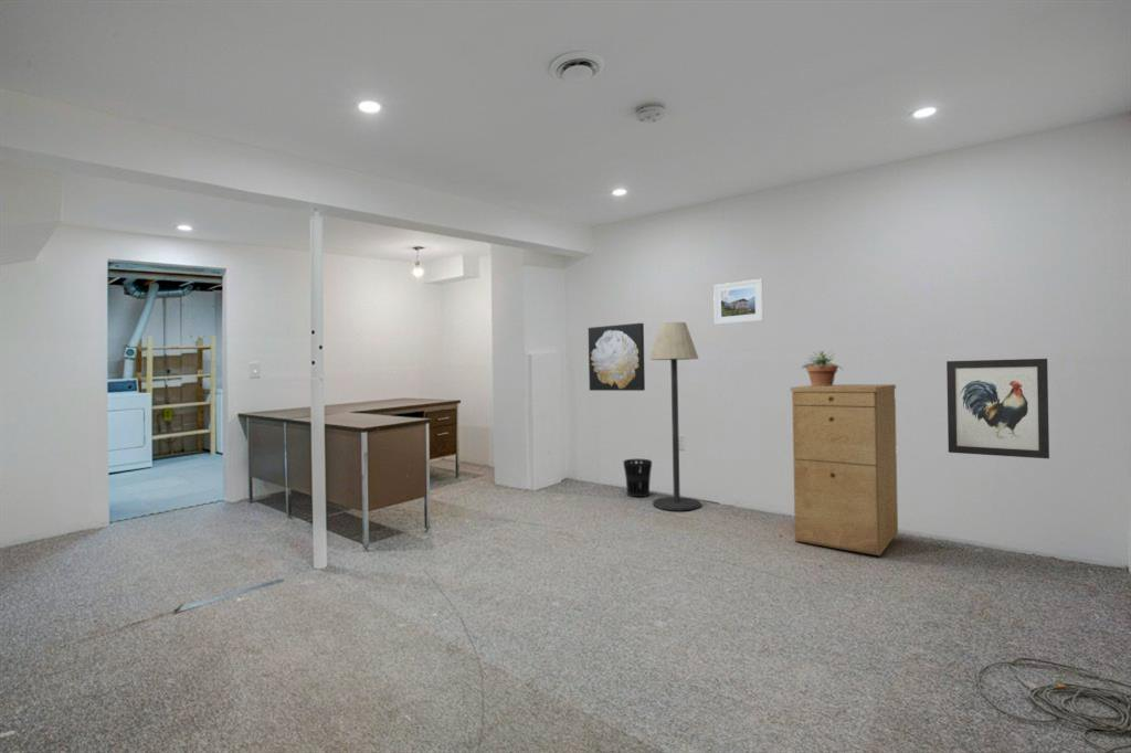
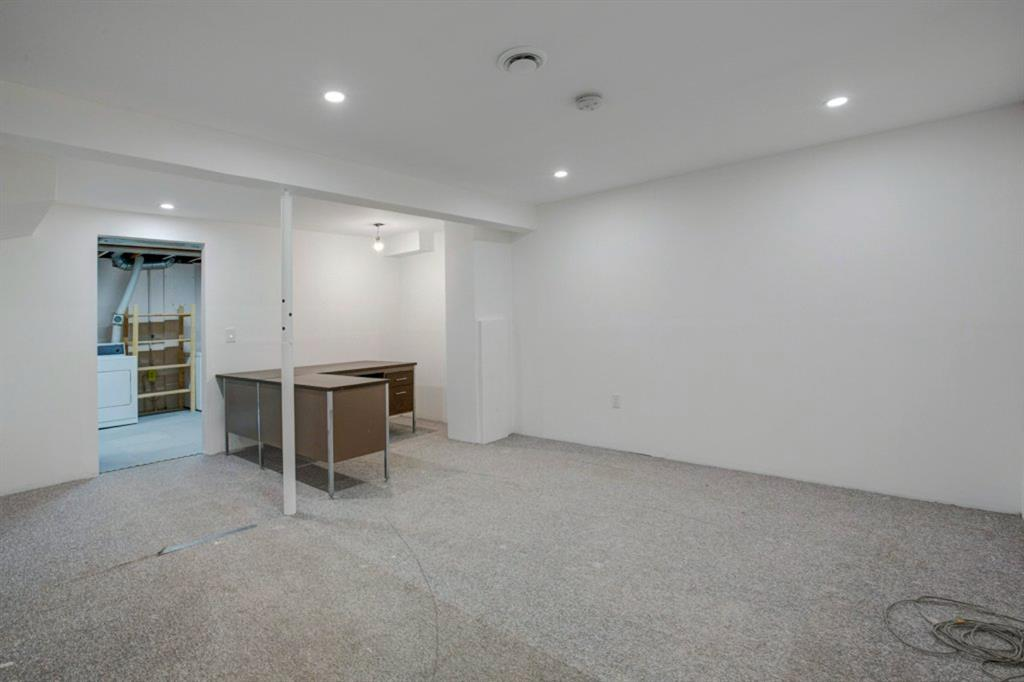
- floor lamp [648,321,701,511]
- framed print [712,278,764,326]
- wall art [588,322,646,392]
- filing cabinet [790,383,899,556]
- wall art [945,358,1050,459]
- potted plant [801,349,843,386]
- wastebasket [622,458,653,498]
